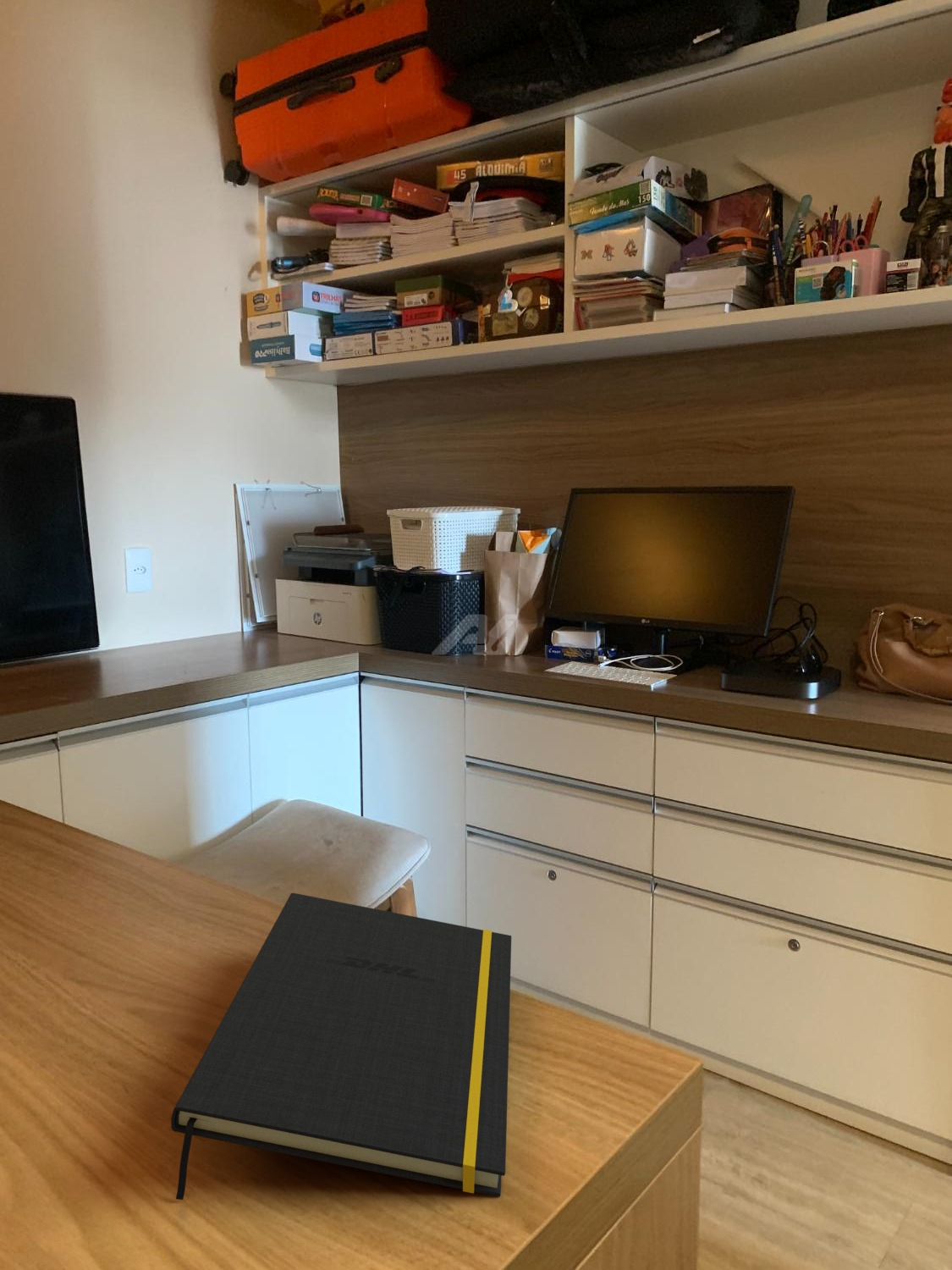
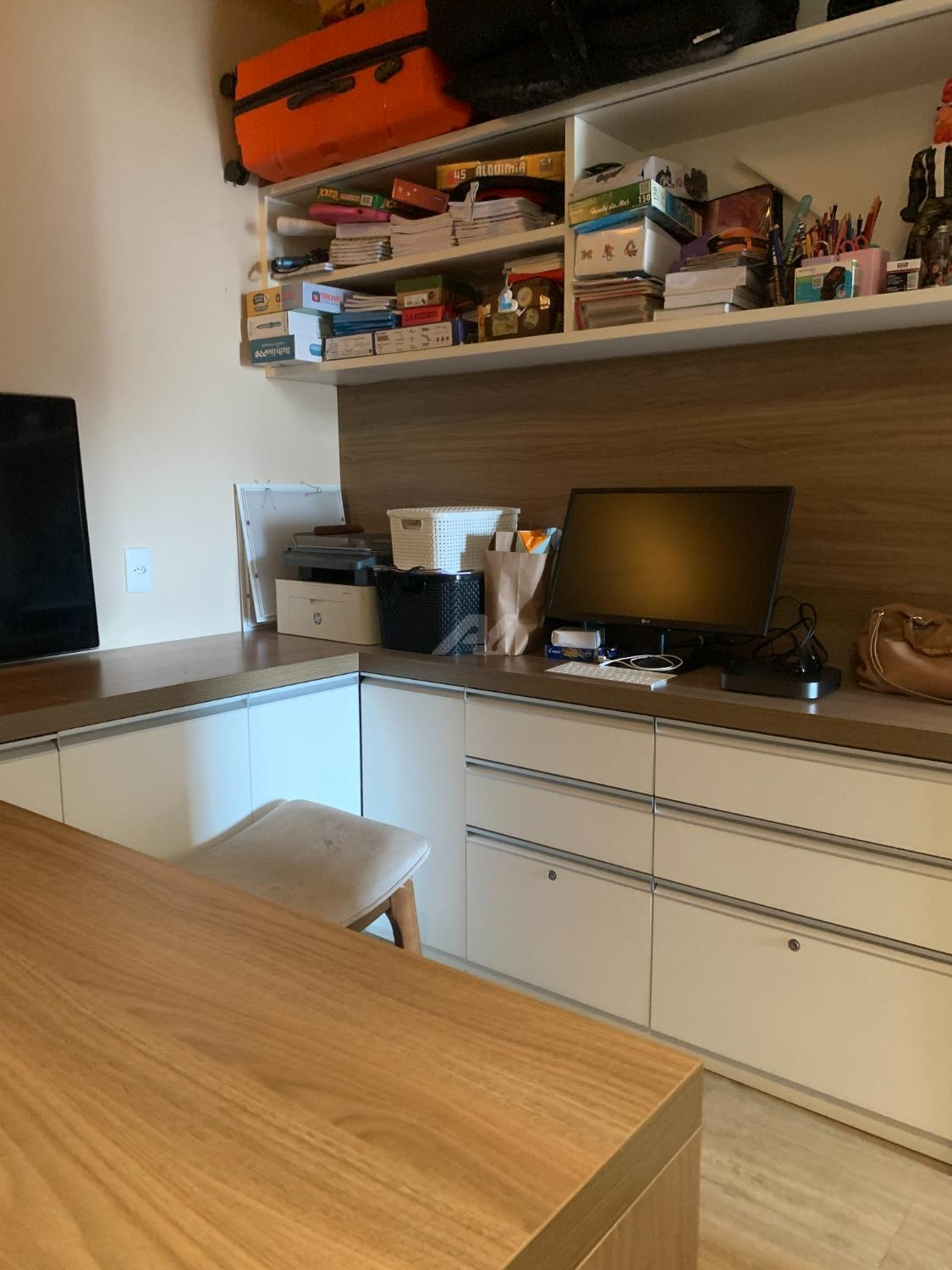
- notepad [170,892,512,1201]
